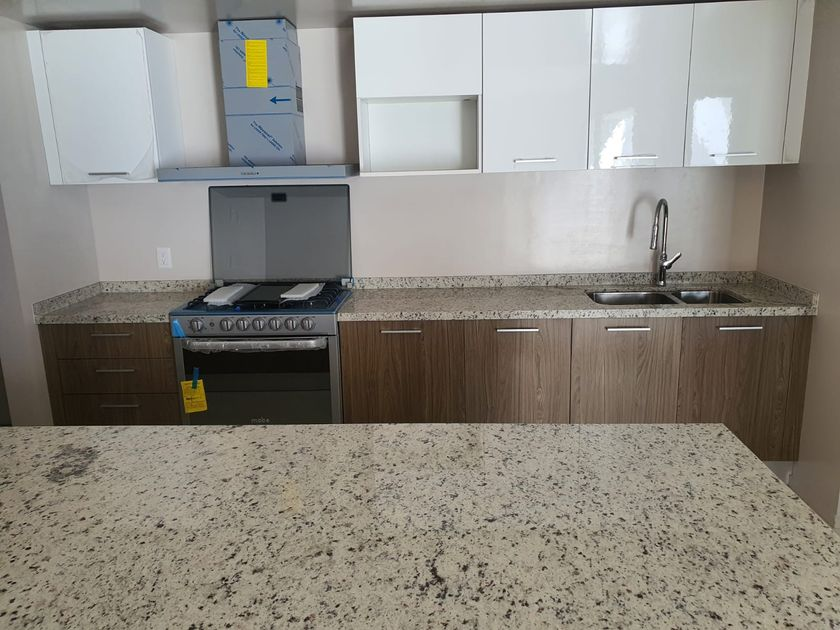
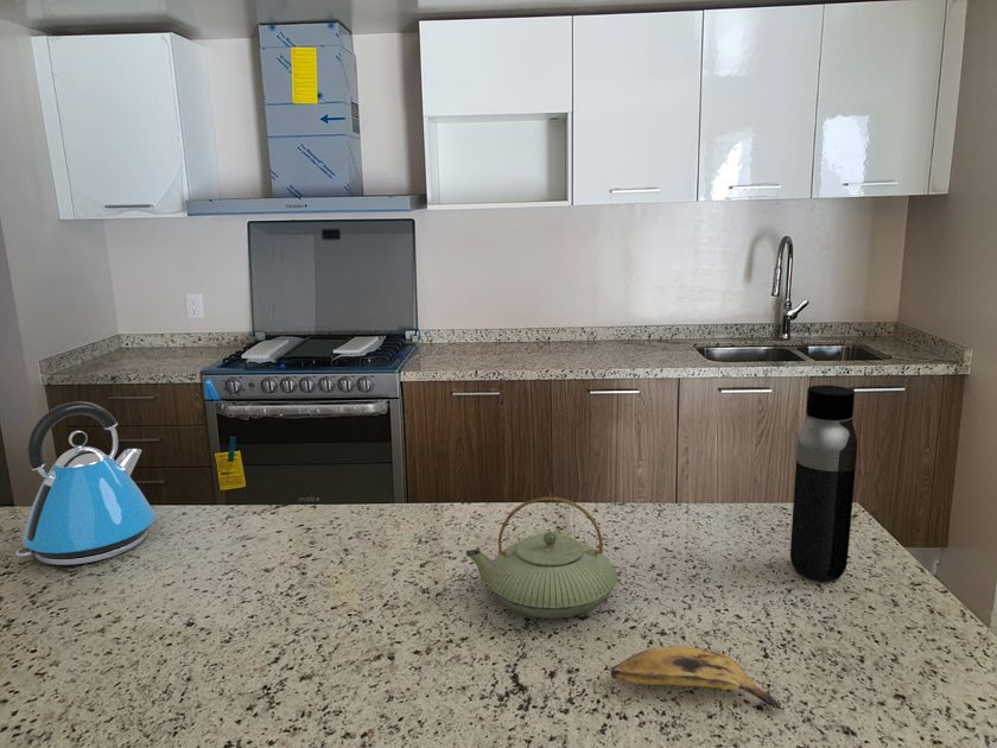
+ teapot [465,496,618,620]
+ water bottle [789,385,858,583]
+ banana [610,645,786,711]
+ kettle [14,400,155,566]
